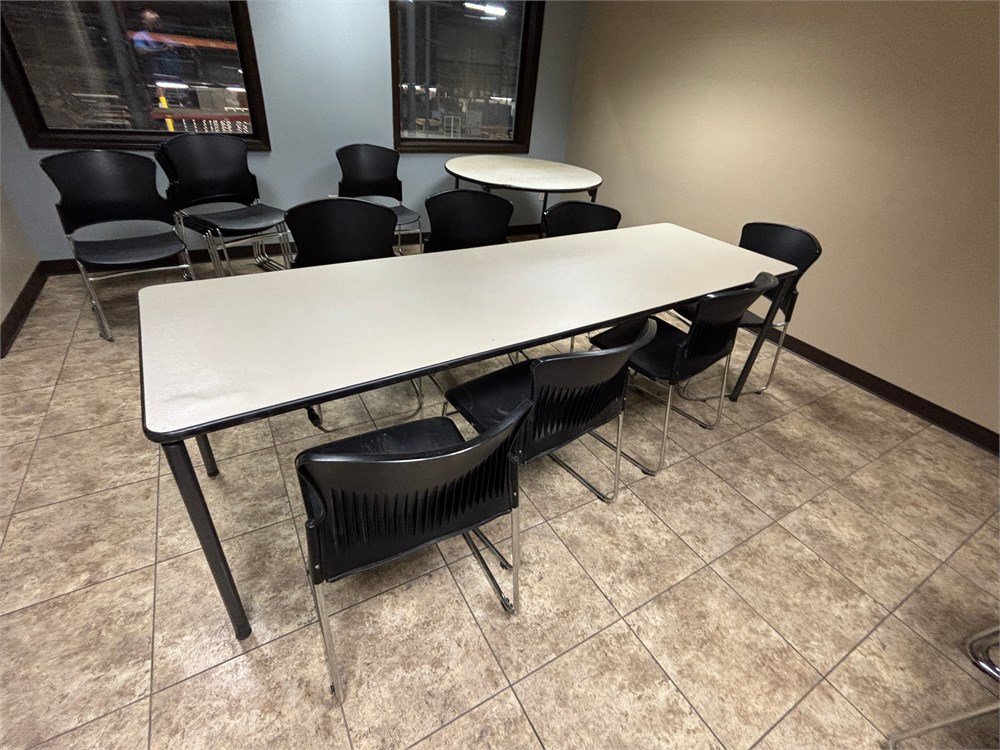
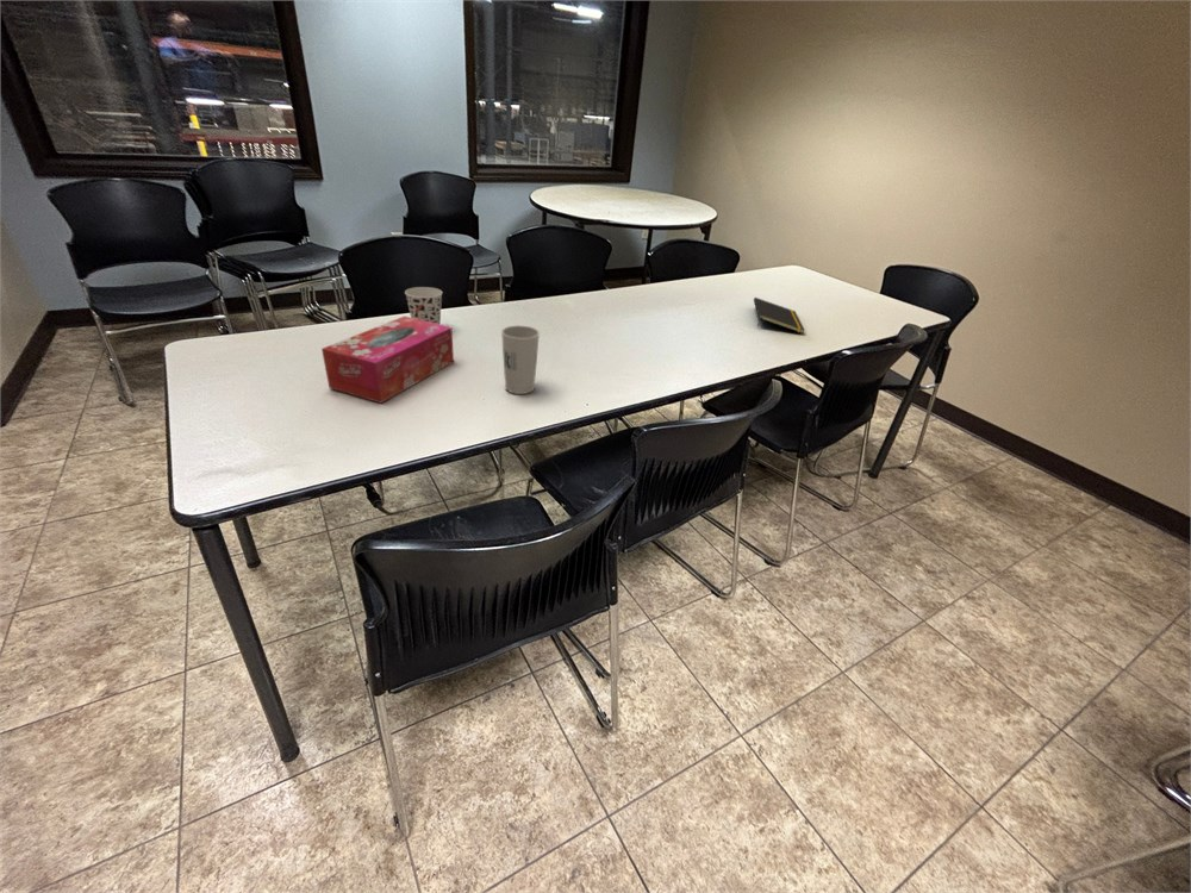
+ tissue box [320,316,455,404]
+ cup [404,286,443,324]
+ cup [500,324,541,395]
+ notepad [753,296,805,335]
